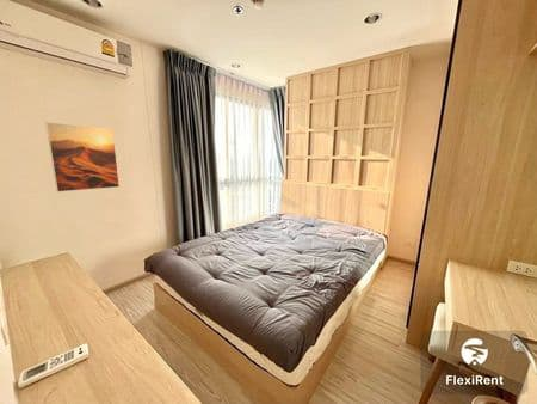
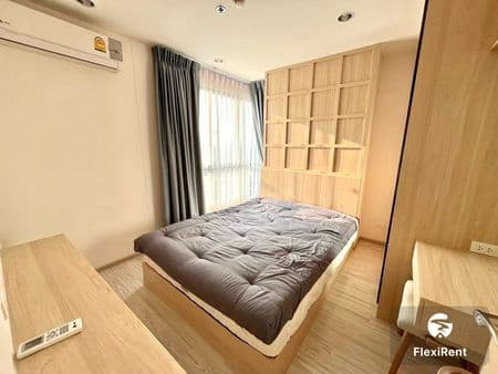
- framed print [44,121,121,194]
